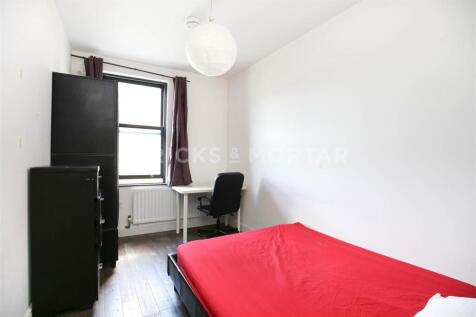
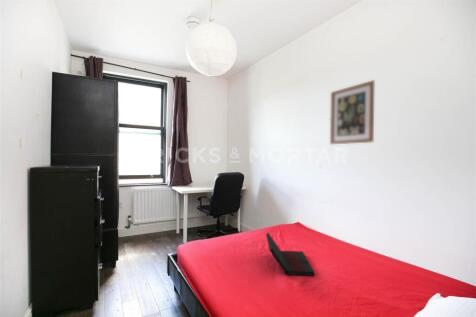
+ laptop [265,232,315,277]
+ wall art [329,79,376,145]
